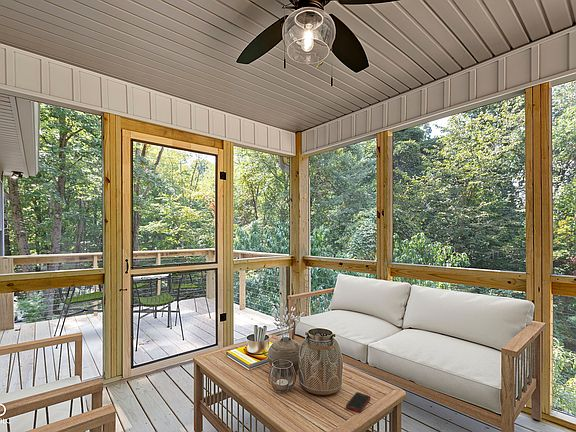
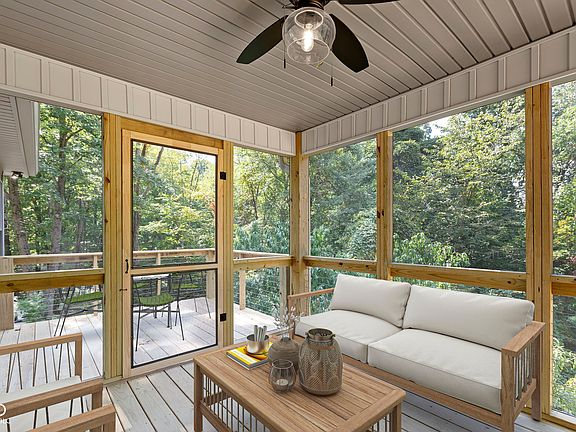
- cell phone [345,391,372,413]
